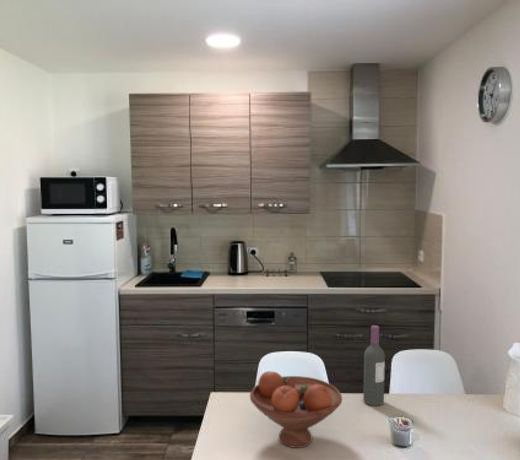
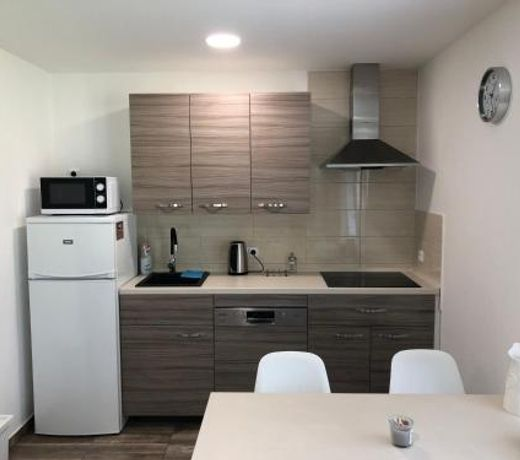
- fruit bowl [249,370,343,449]
- wine bottle [362,324,386,407]
